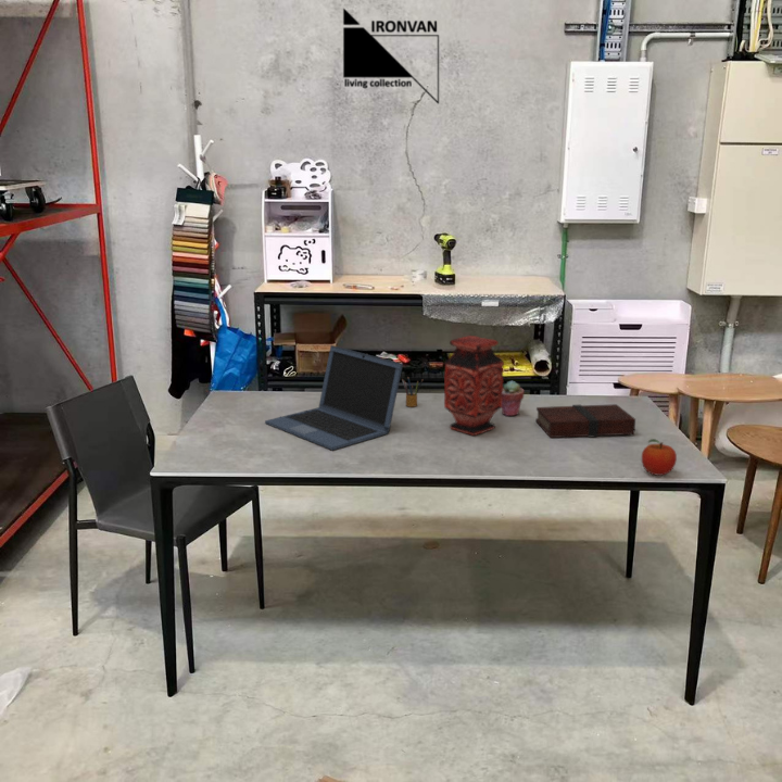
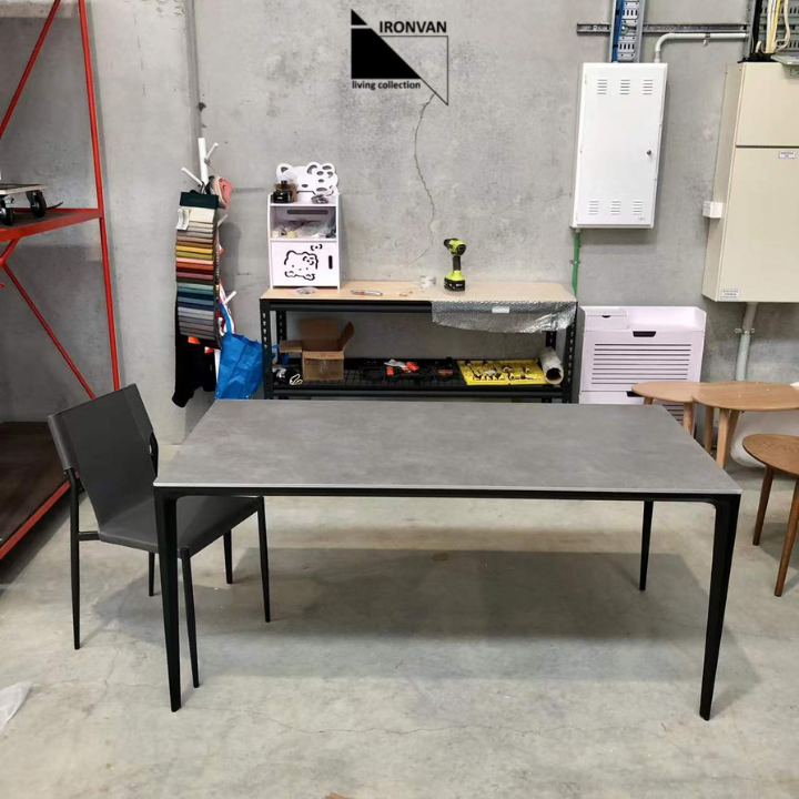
- potted succulent [501,380,525,417]
- pencil box [401,377,424,408]
- book [534,403,636,439]
- vase [443,335,505,437]
- laptop [264,344,404,451]
- fruit [641,438,678,477]
